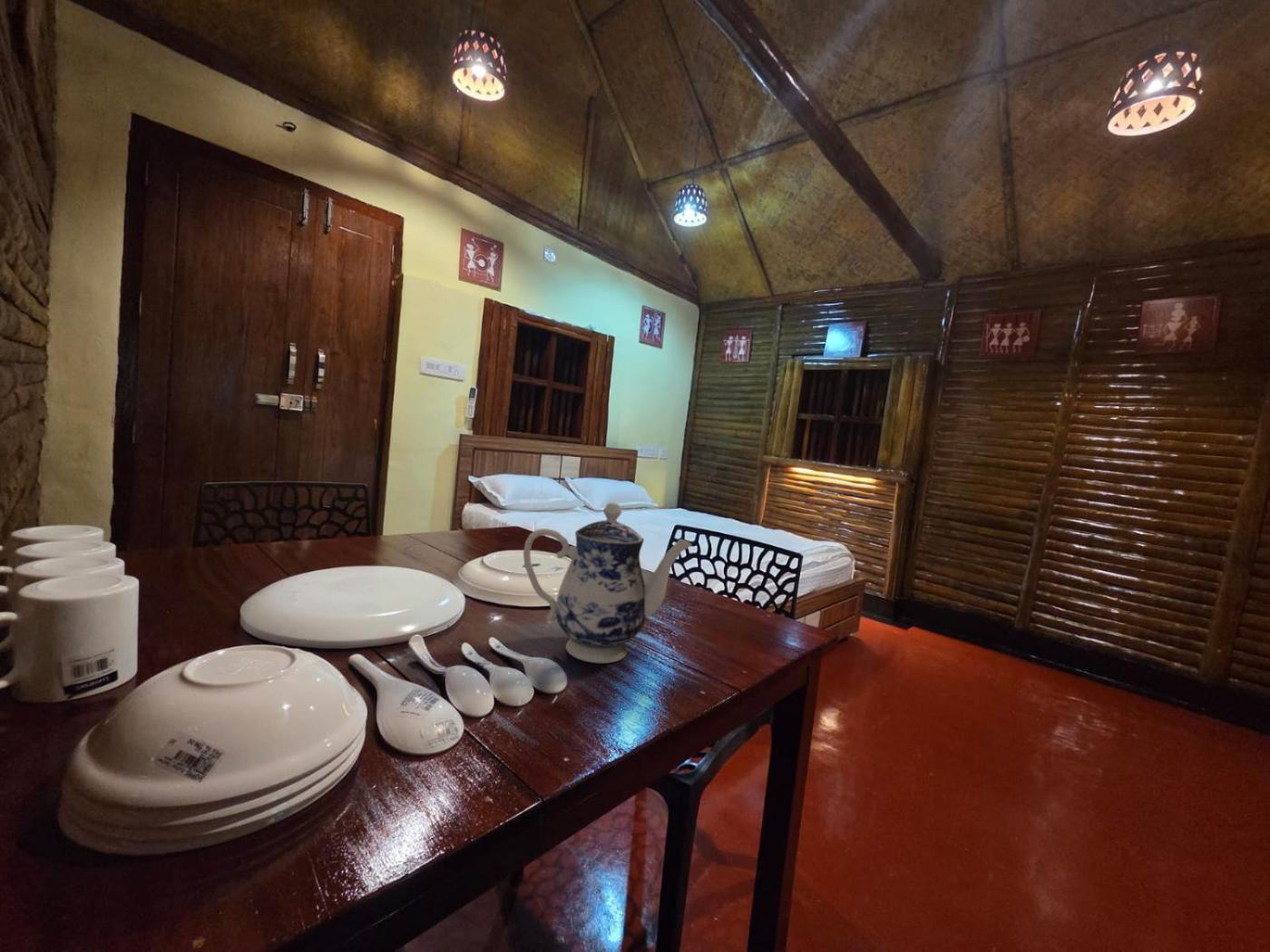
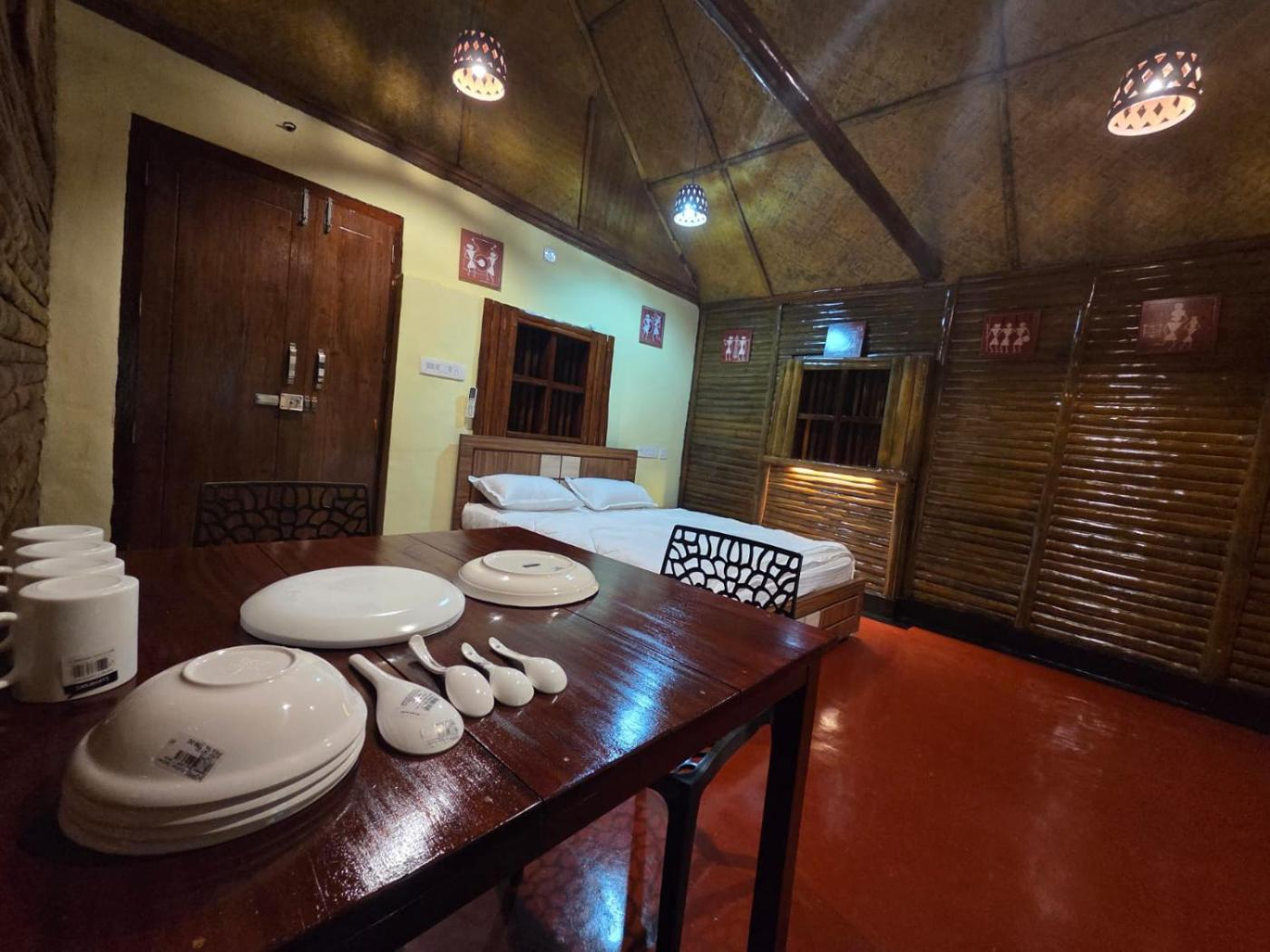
- teapot [523,501,693,665]
